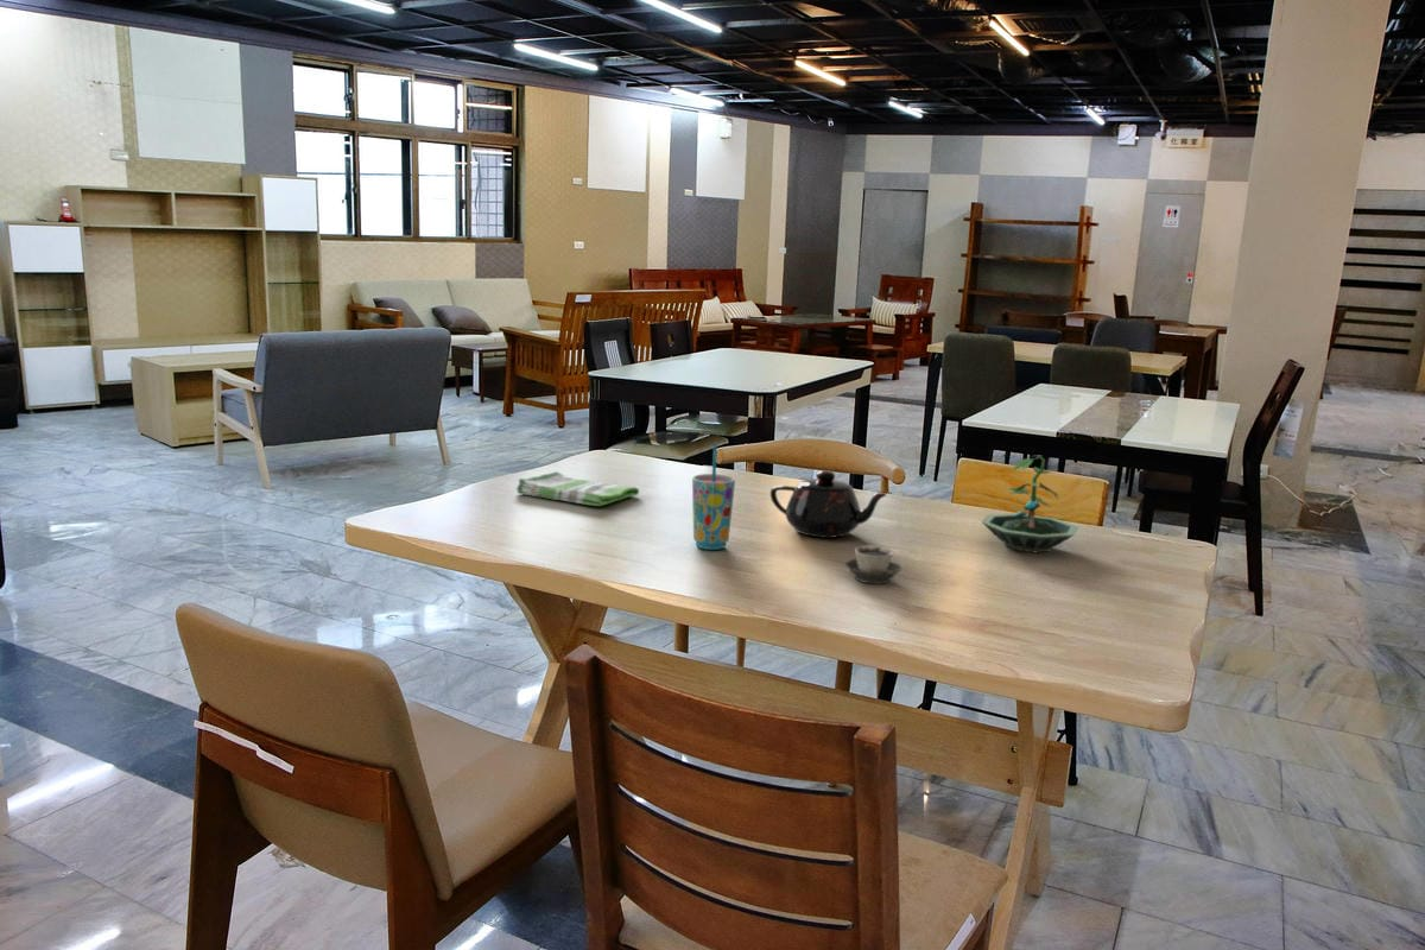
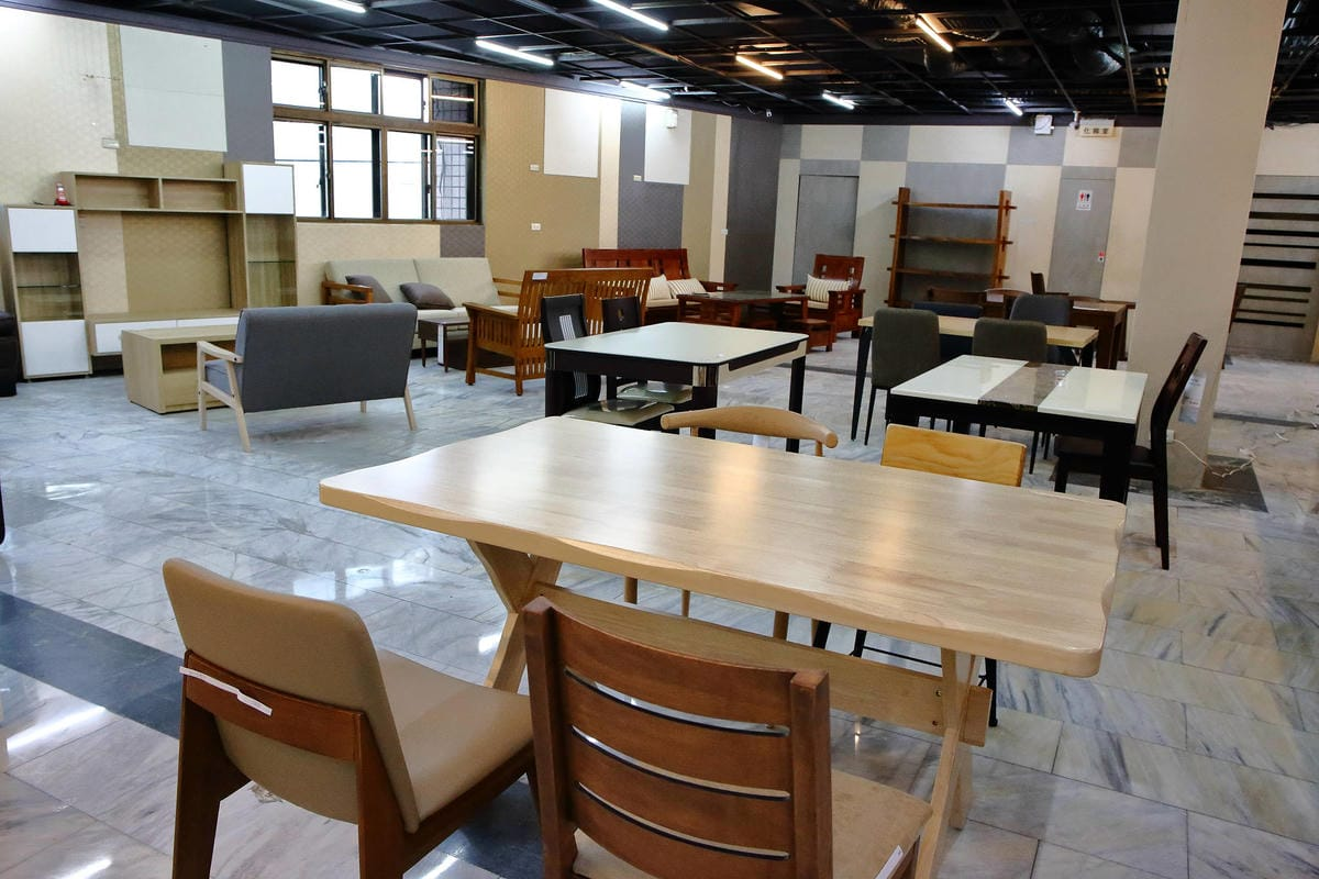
- terrarium [980,455,1079,553]
- dish towel [515,470,640,507]
- cup [844,545,902,585]
- teapot [770,469,889,539]
- cup [691,443,736,551]
